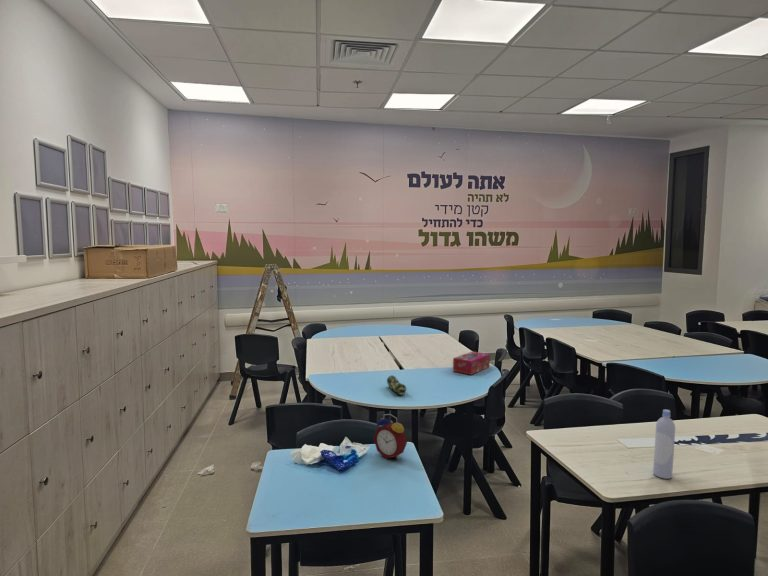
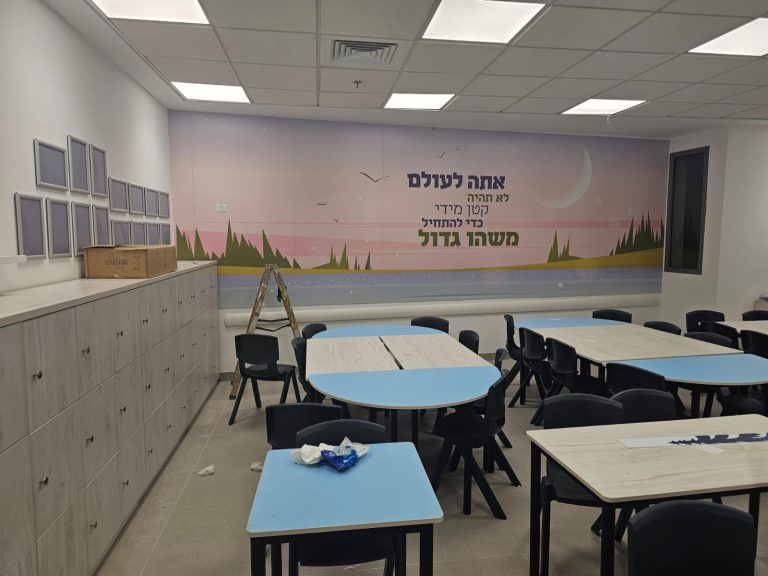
- bottle [652,409,676,480]
- tissue box [452,350,491,376]
- pencil case [386,375,407,396]
- alarm clock [373,413,408,460]
